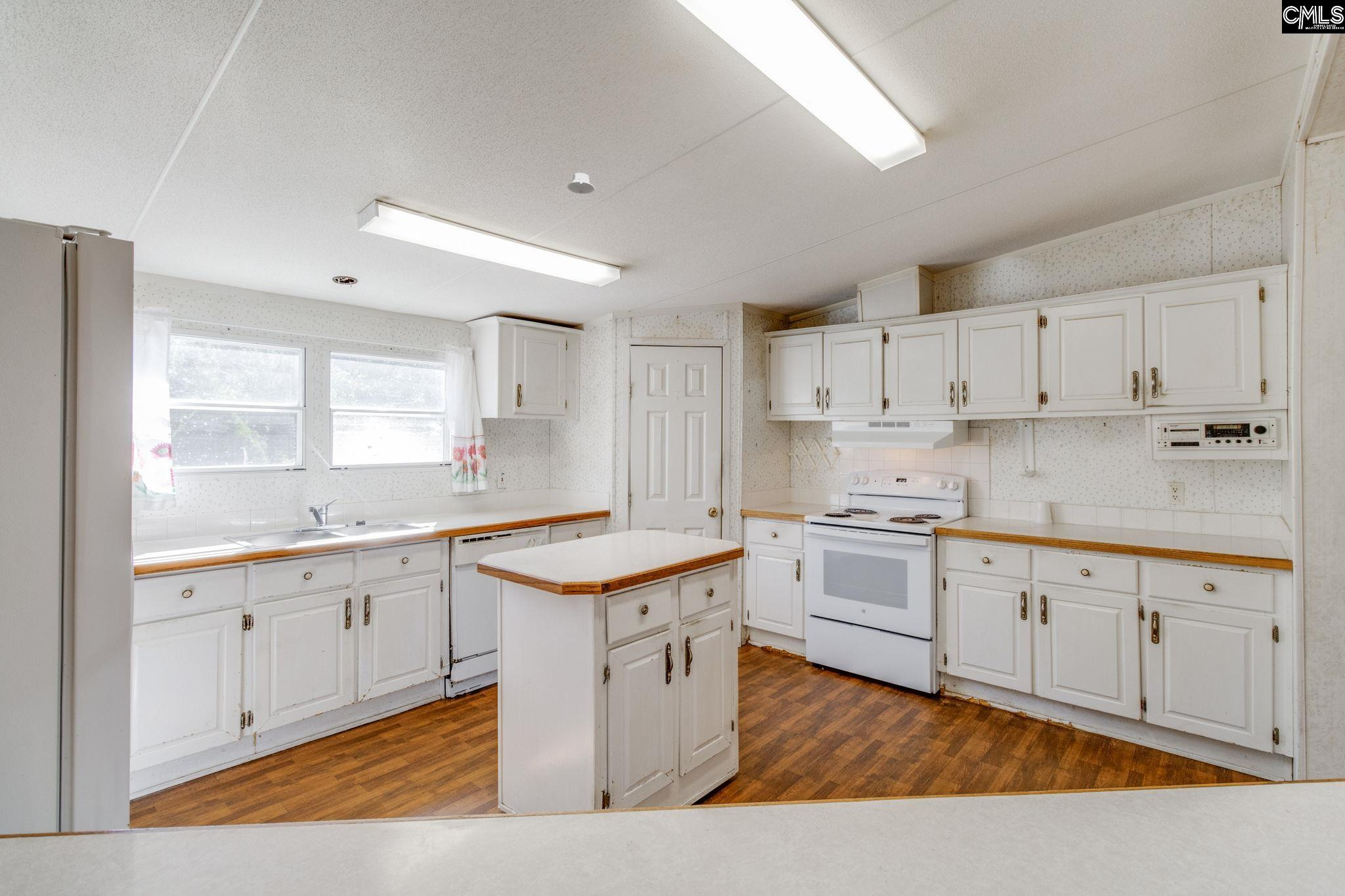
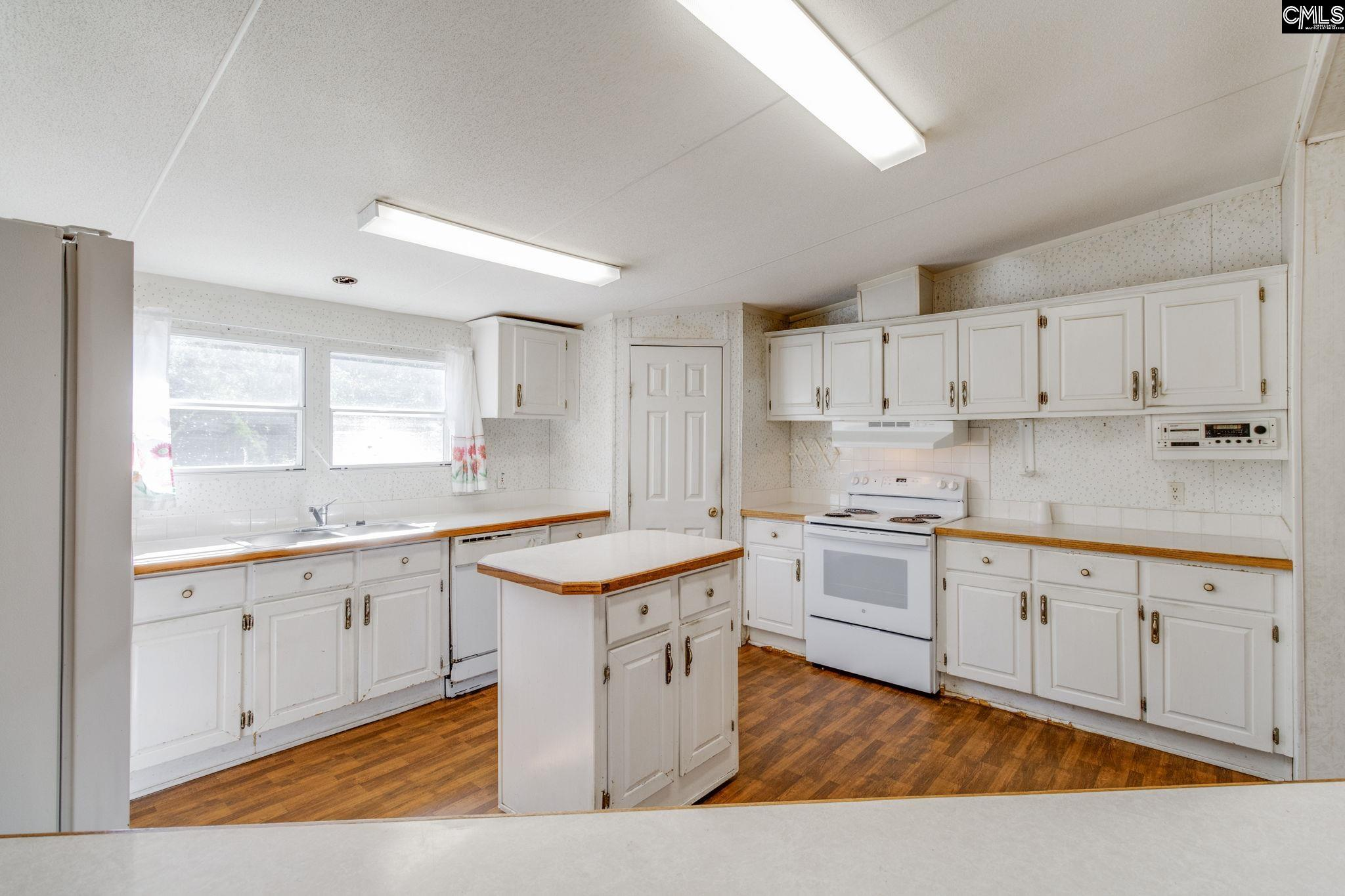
- recessed light [567,172,595,194]
